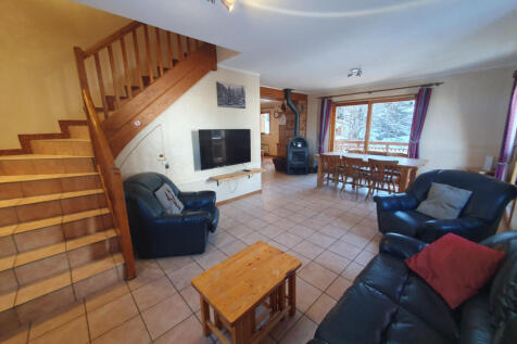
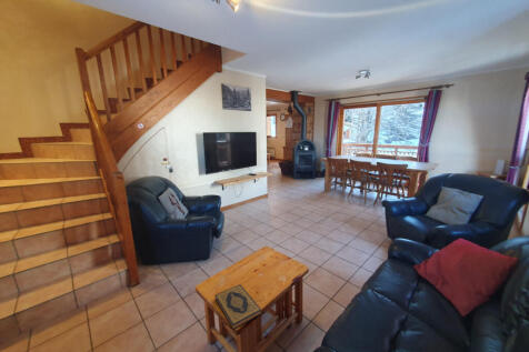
+ hardback book [213,283,262,331]
